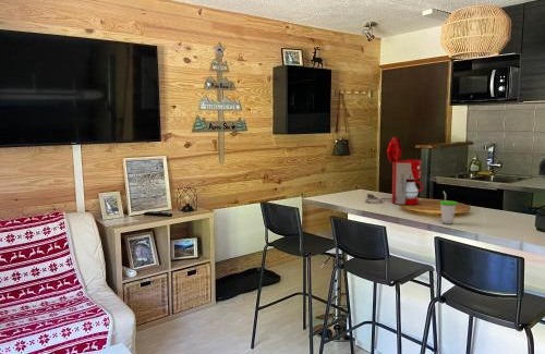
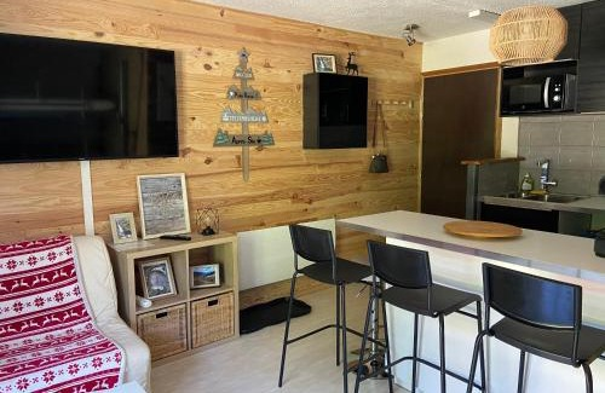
- cup [438,191,458,225]
- coffee maker [364,136,424,206]
